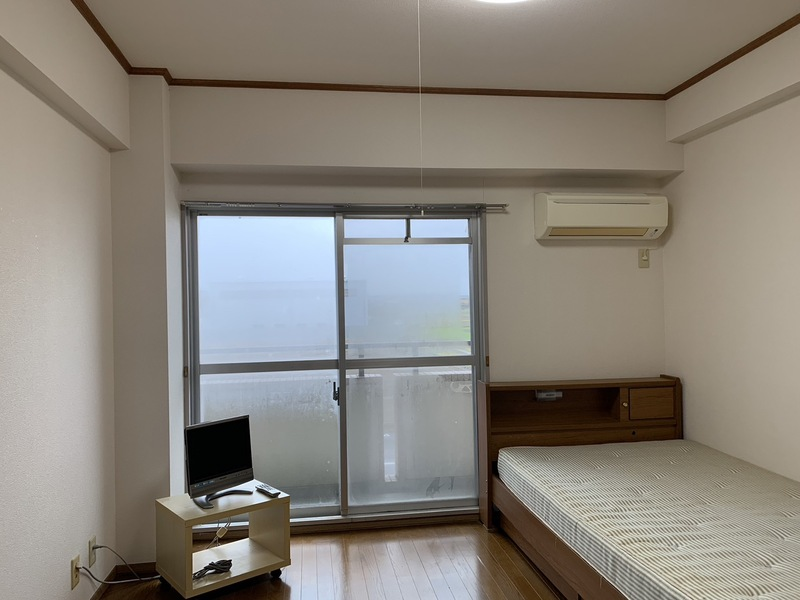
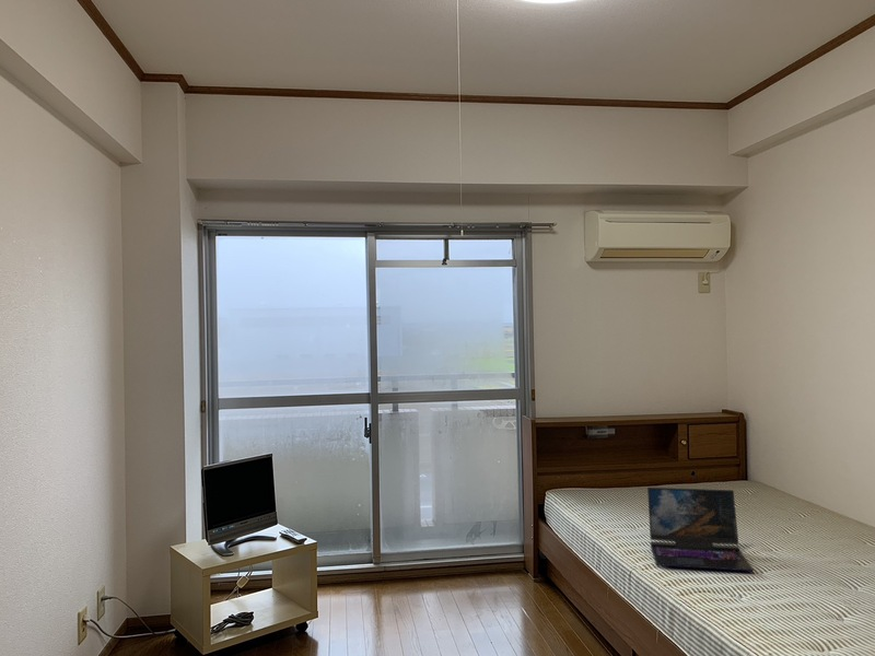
+ laptop [646,487,755,572]
